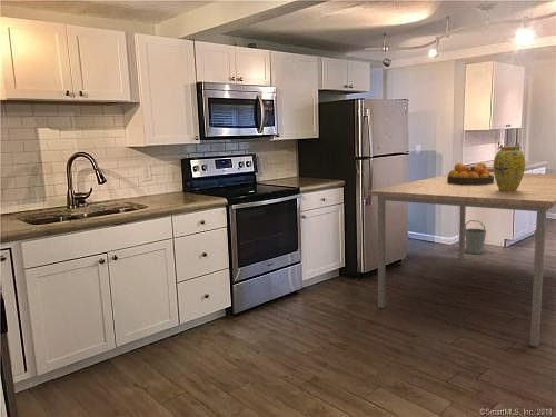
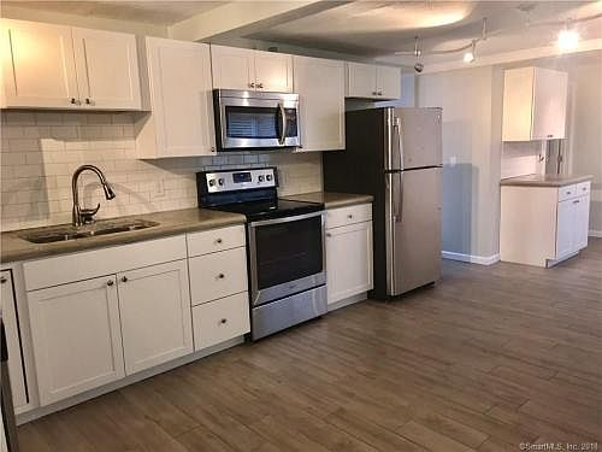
- vase [493,145,526,191]
- bucket [465,219,487,255]
- fruit bowl [447,162,494,185]
- dining table [367,171,556,348]
